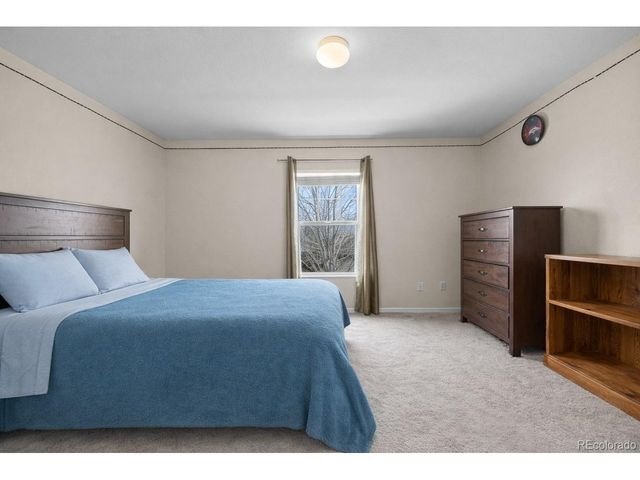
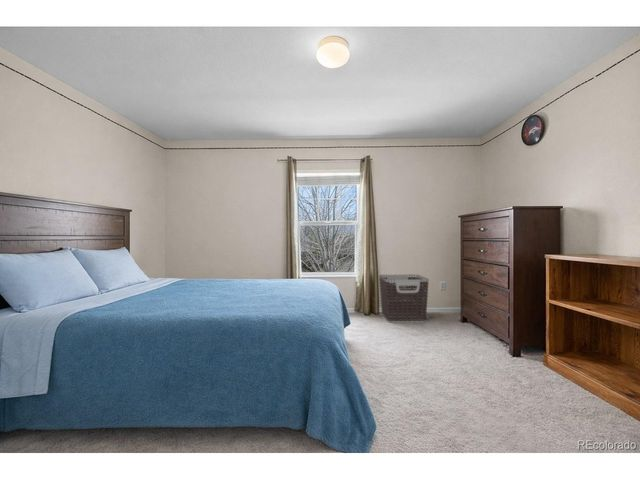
+ clothes hamper [378,273,430,324]
